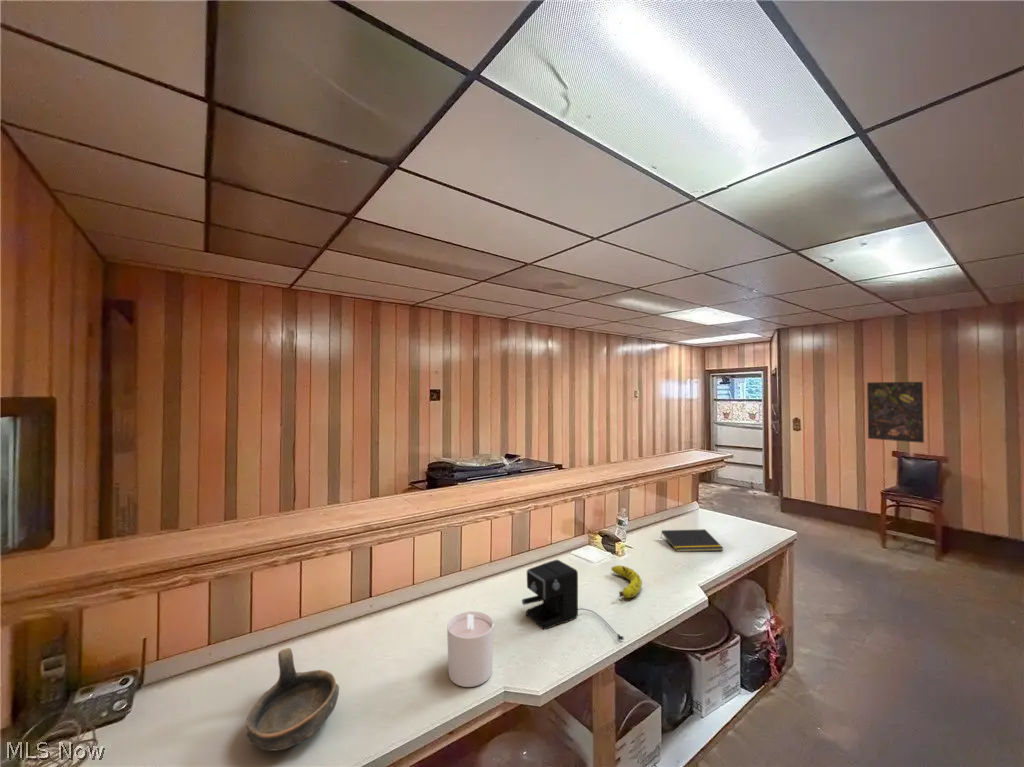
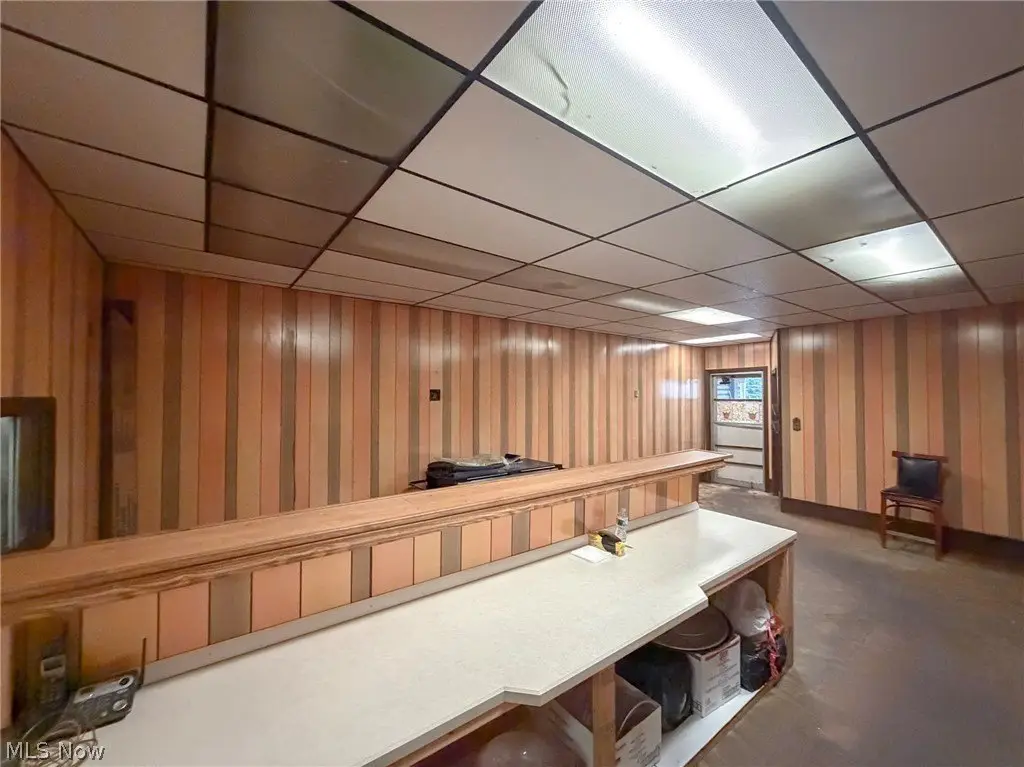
- fruit [610,564,643,599]
- oil lamp [245,647,340,751]
- notepad [660,528,724,553]
- candle [446,610,494,688]
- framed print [866,381,925,444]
- coffee maker [521,559,624,641]
